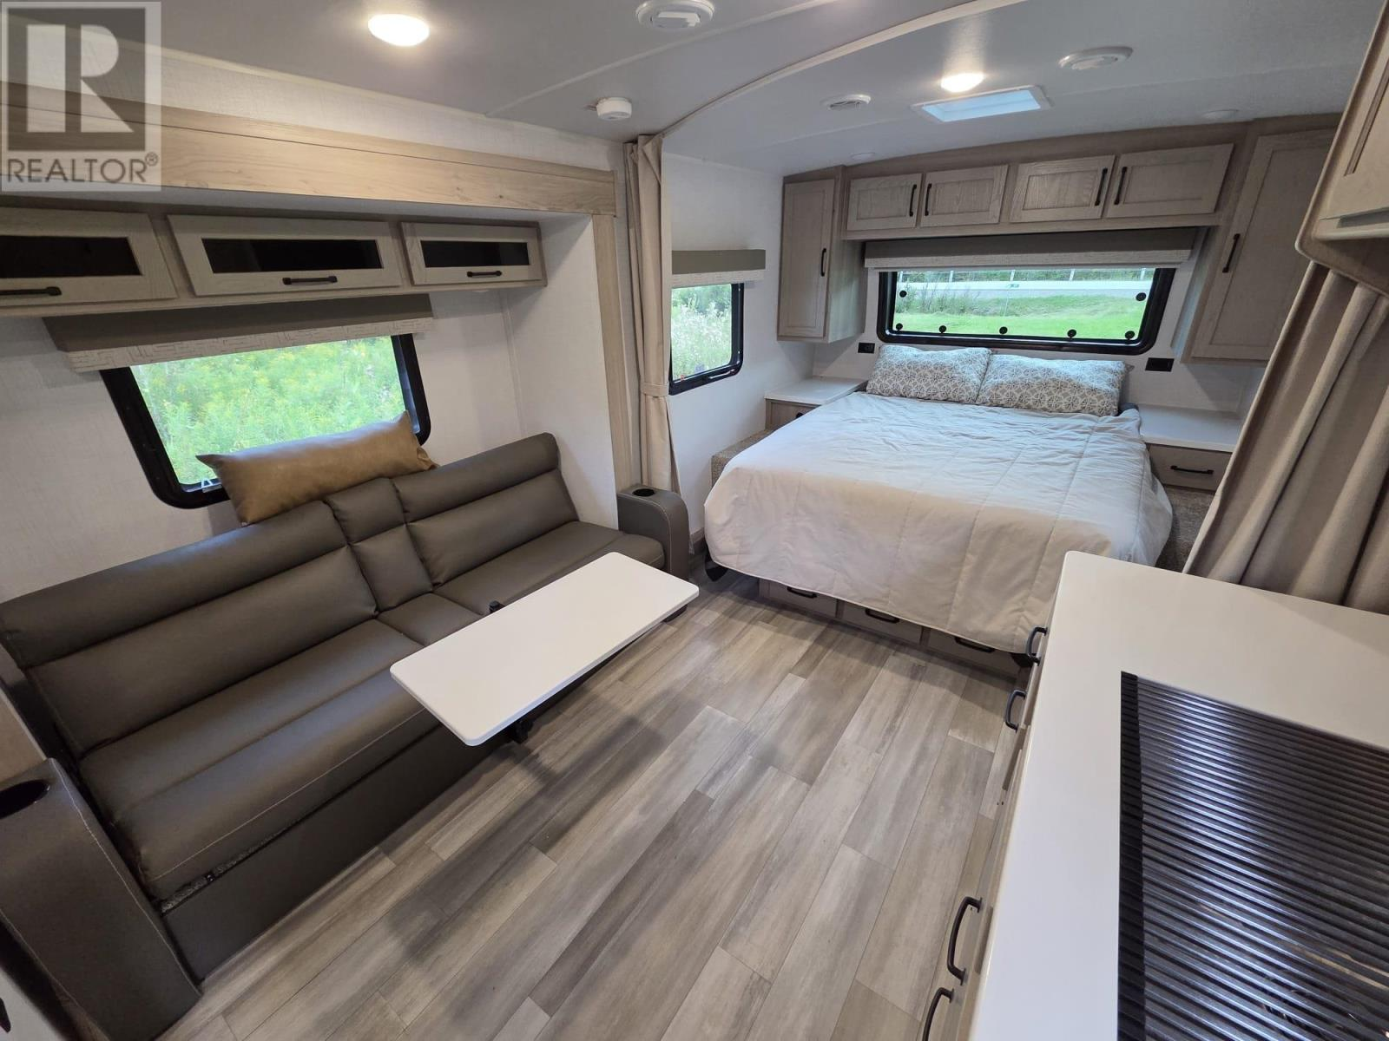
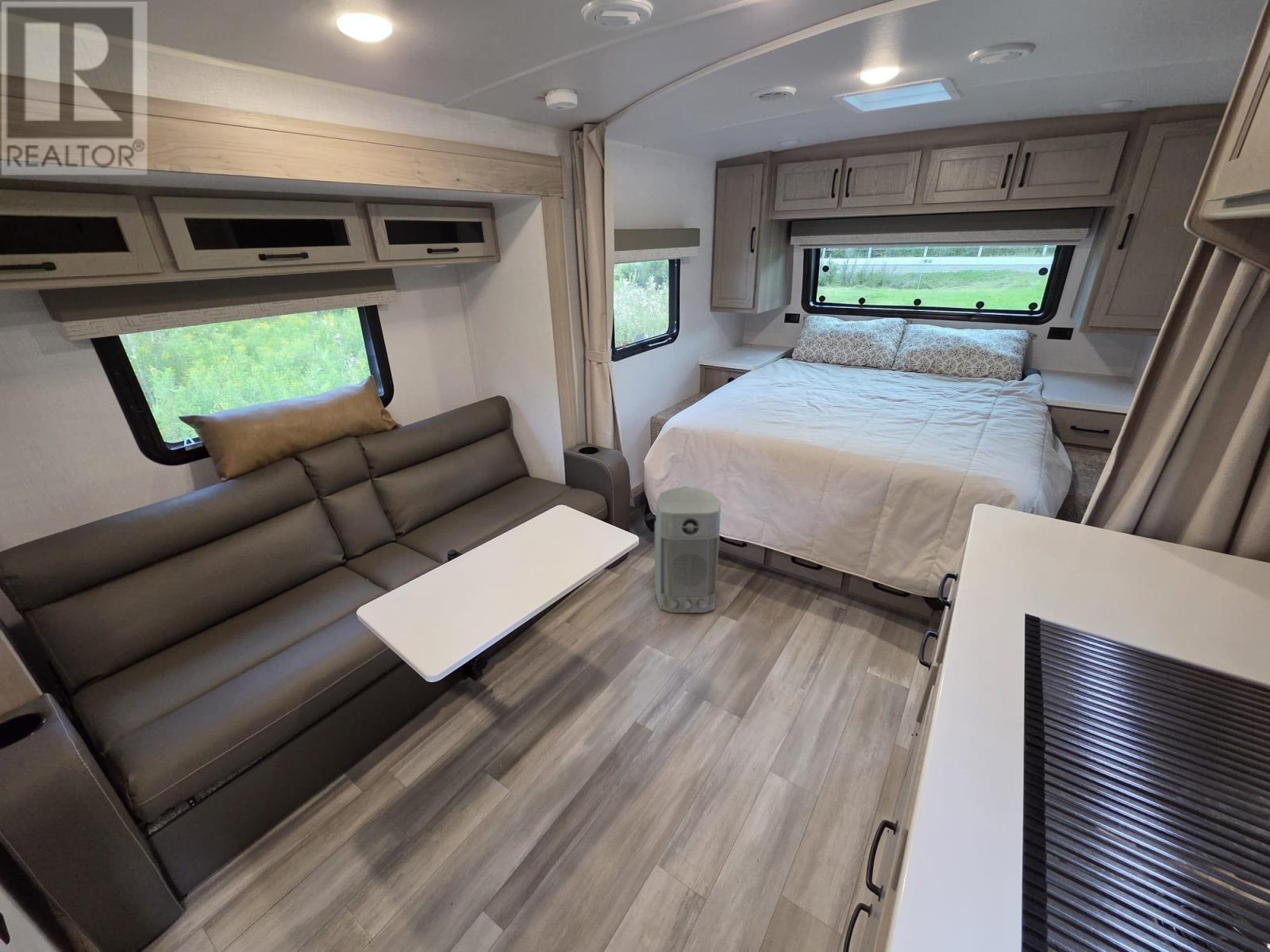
+ air purifier [654,486,722,613]
